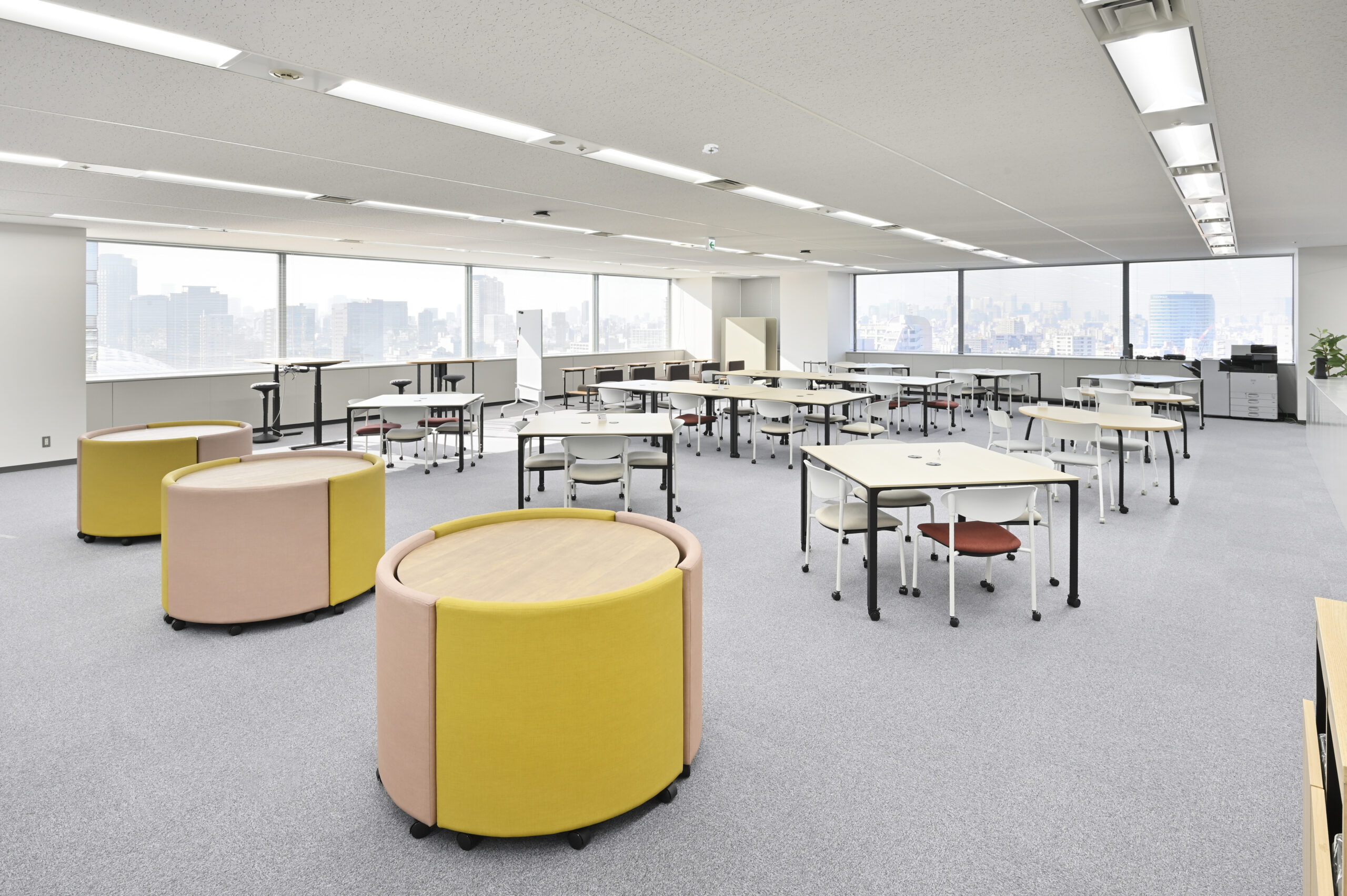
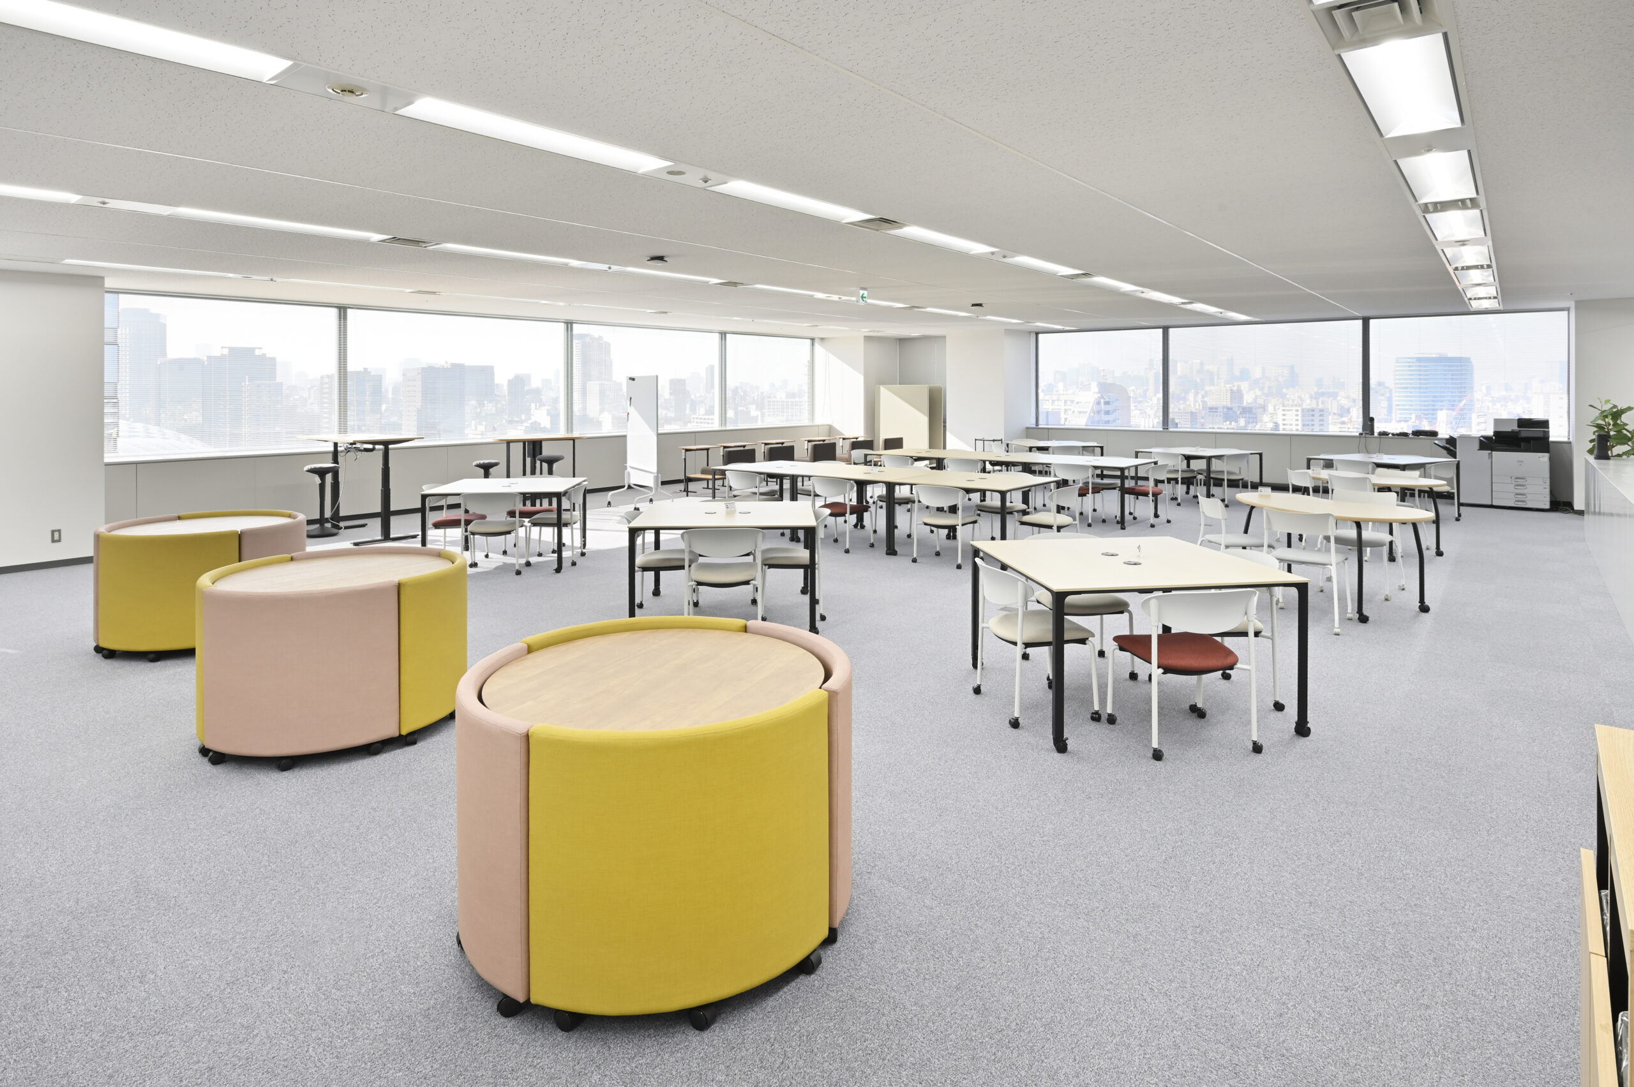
- smoke detector [701,143,720,155]
